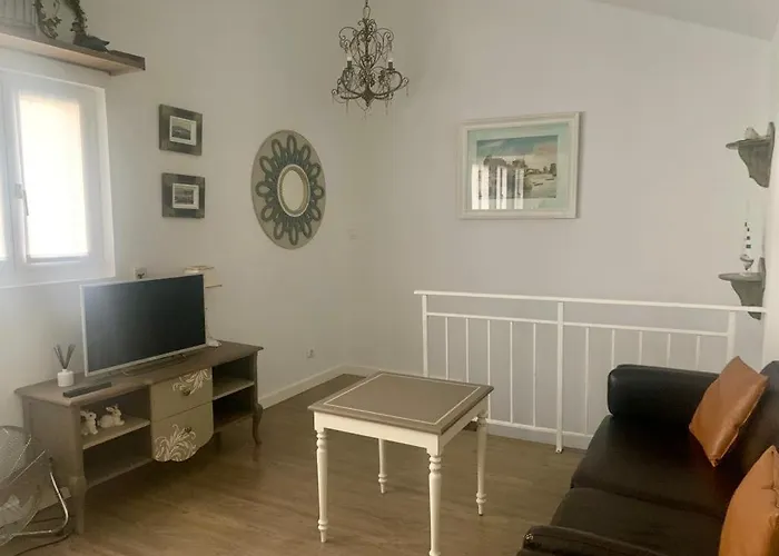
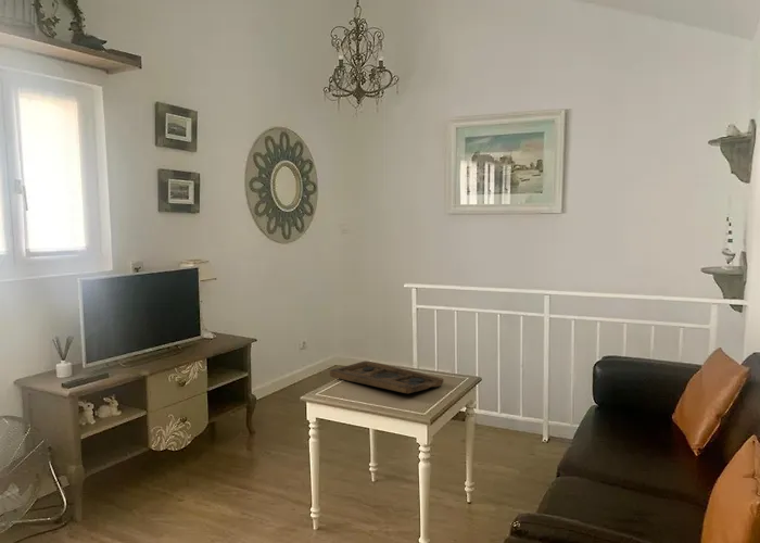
+ decorative tray [329,359,445,394]
